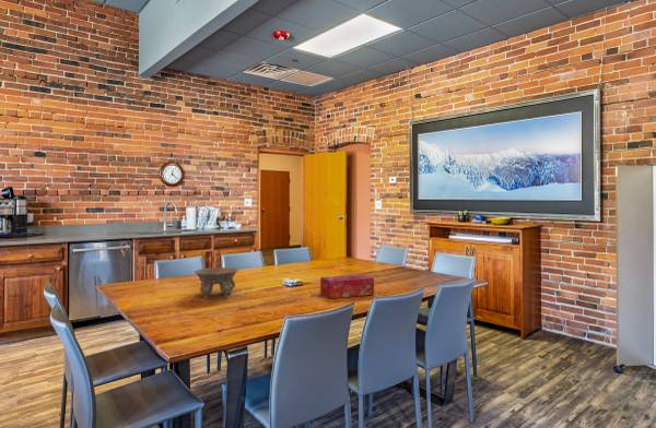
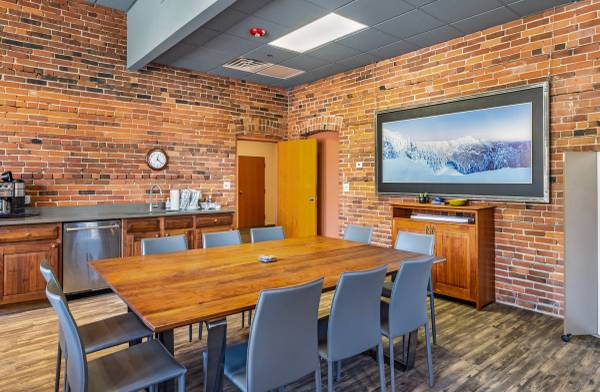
- bowl [194,266,239,299]
- tissue box [319,273,375,299]
